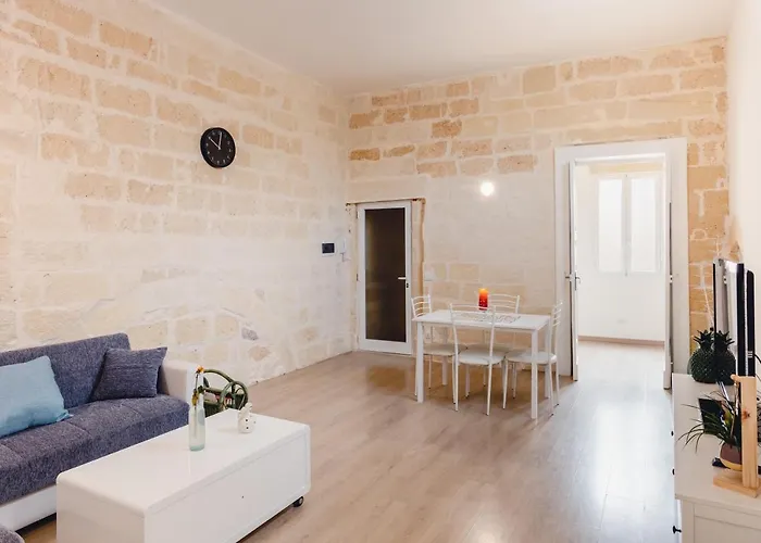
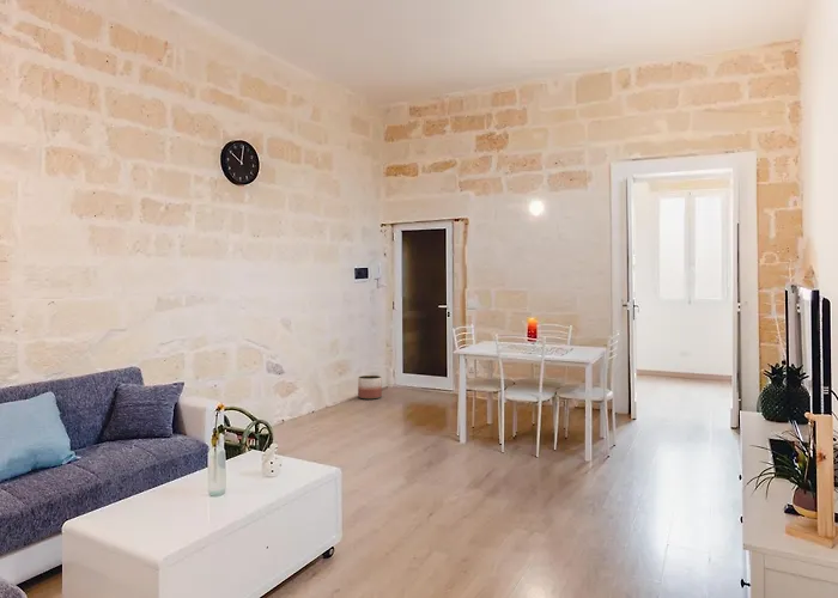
+ planter [357,374,383,401]
